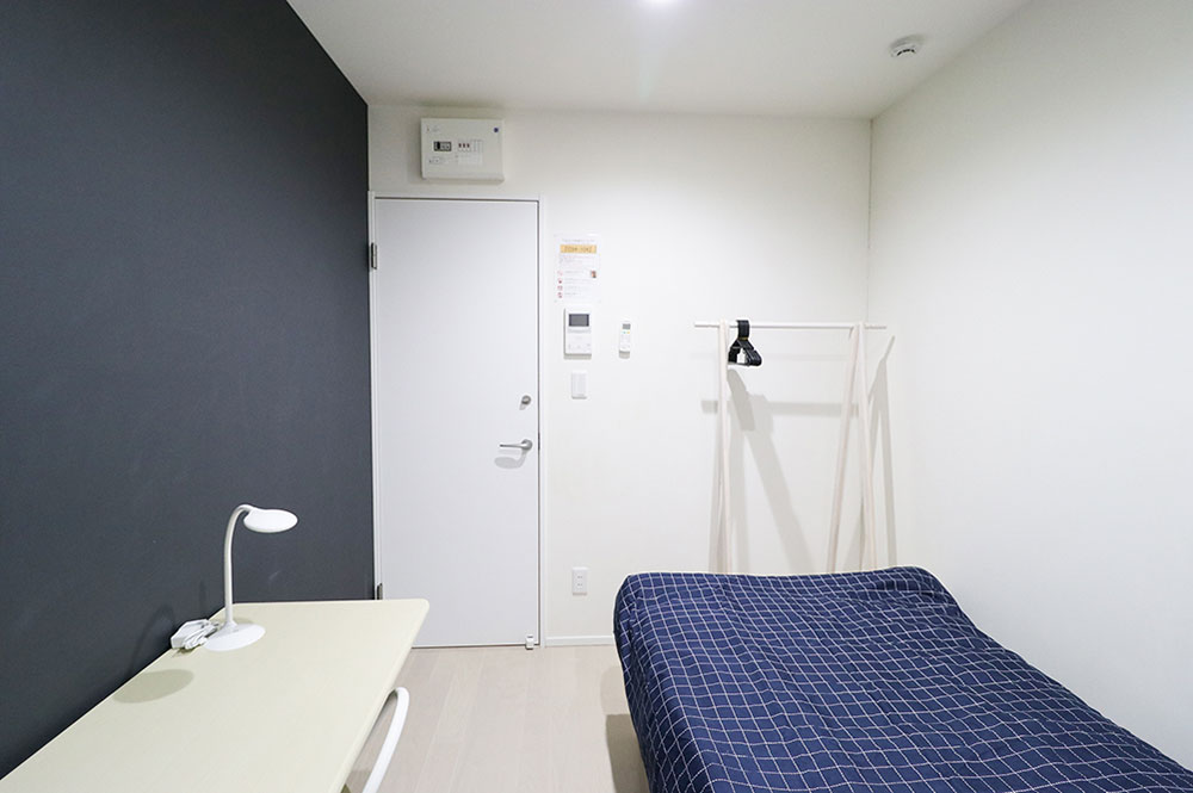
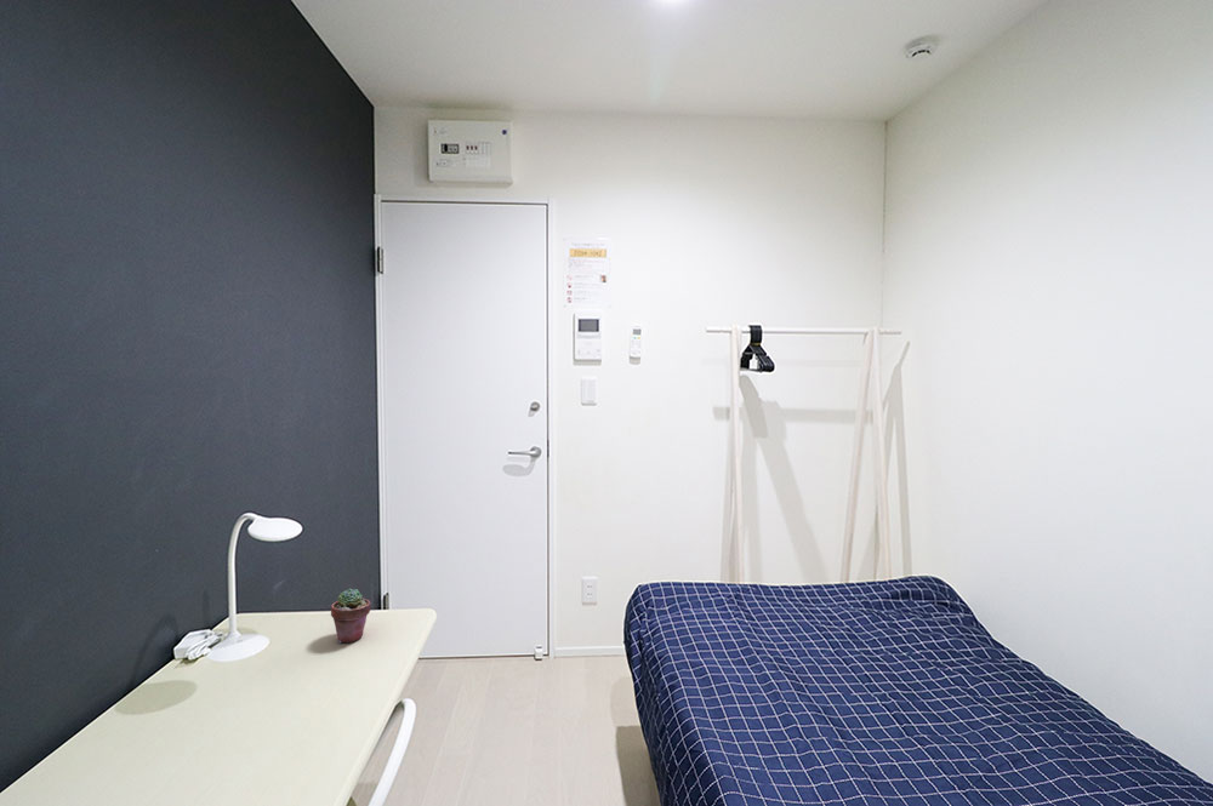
+ potted succulent [330,588,372,644]
